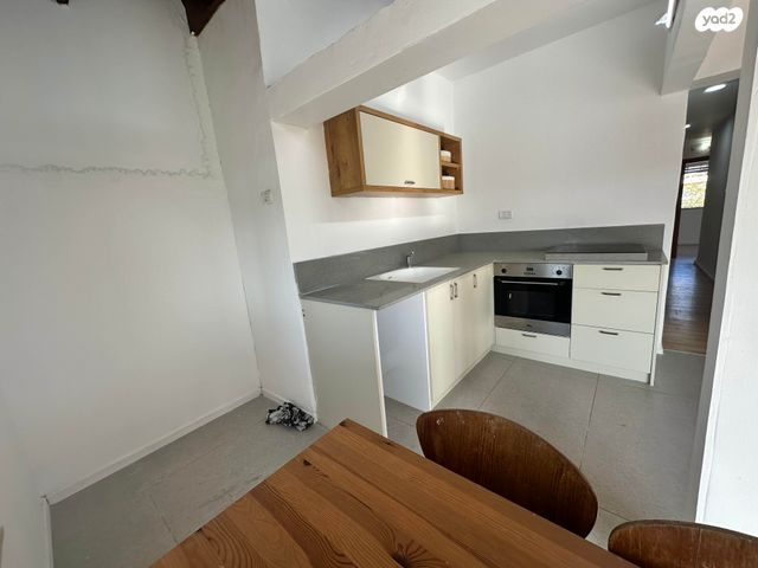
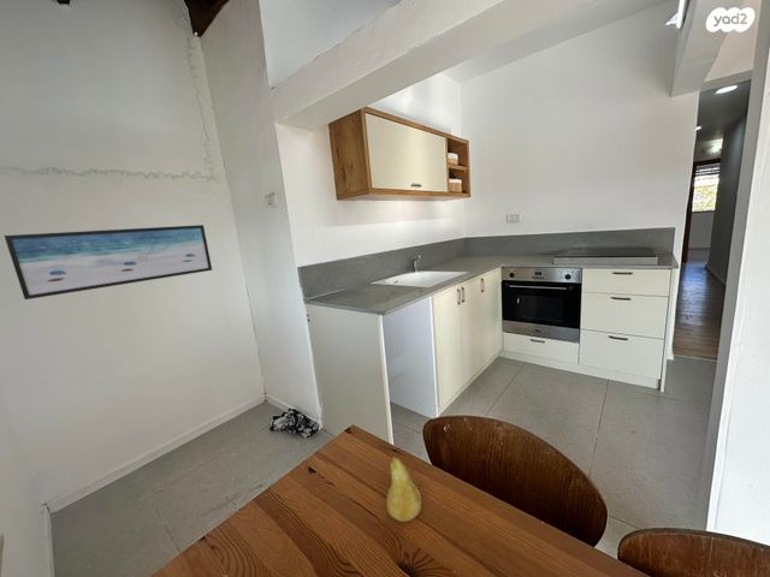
+ wall art [4,224,213,301]
+ fruit [385,456,422,523]
